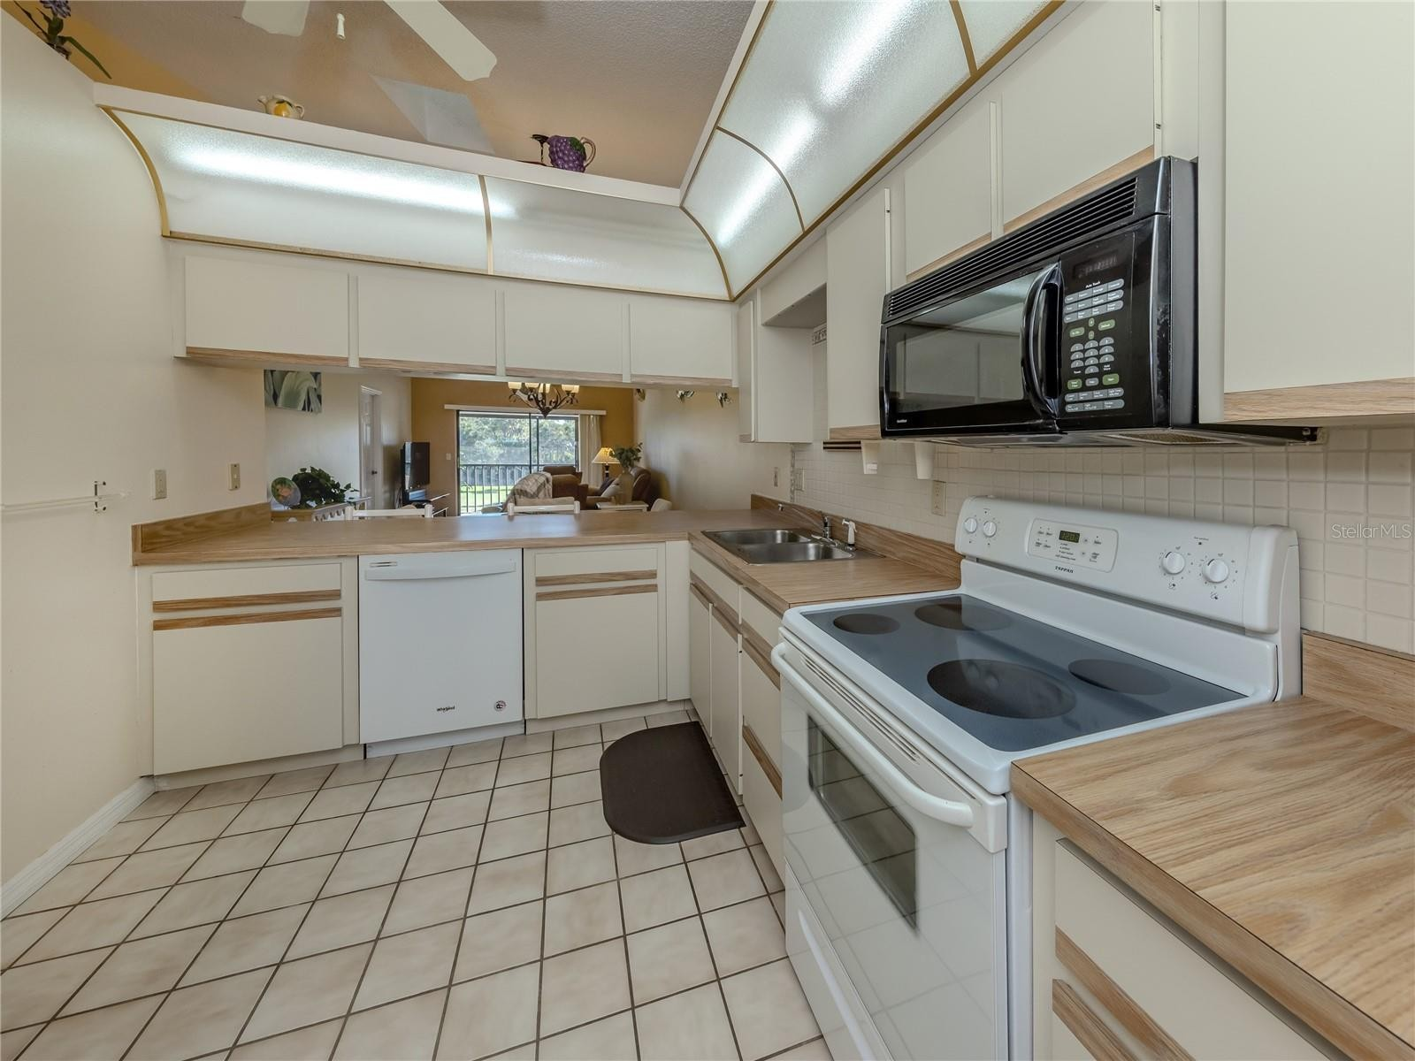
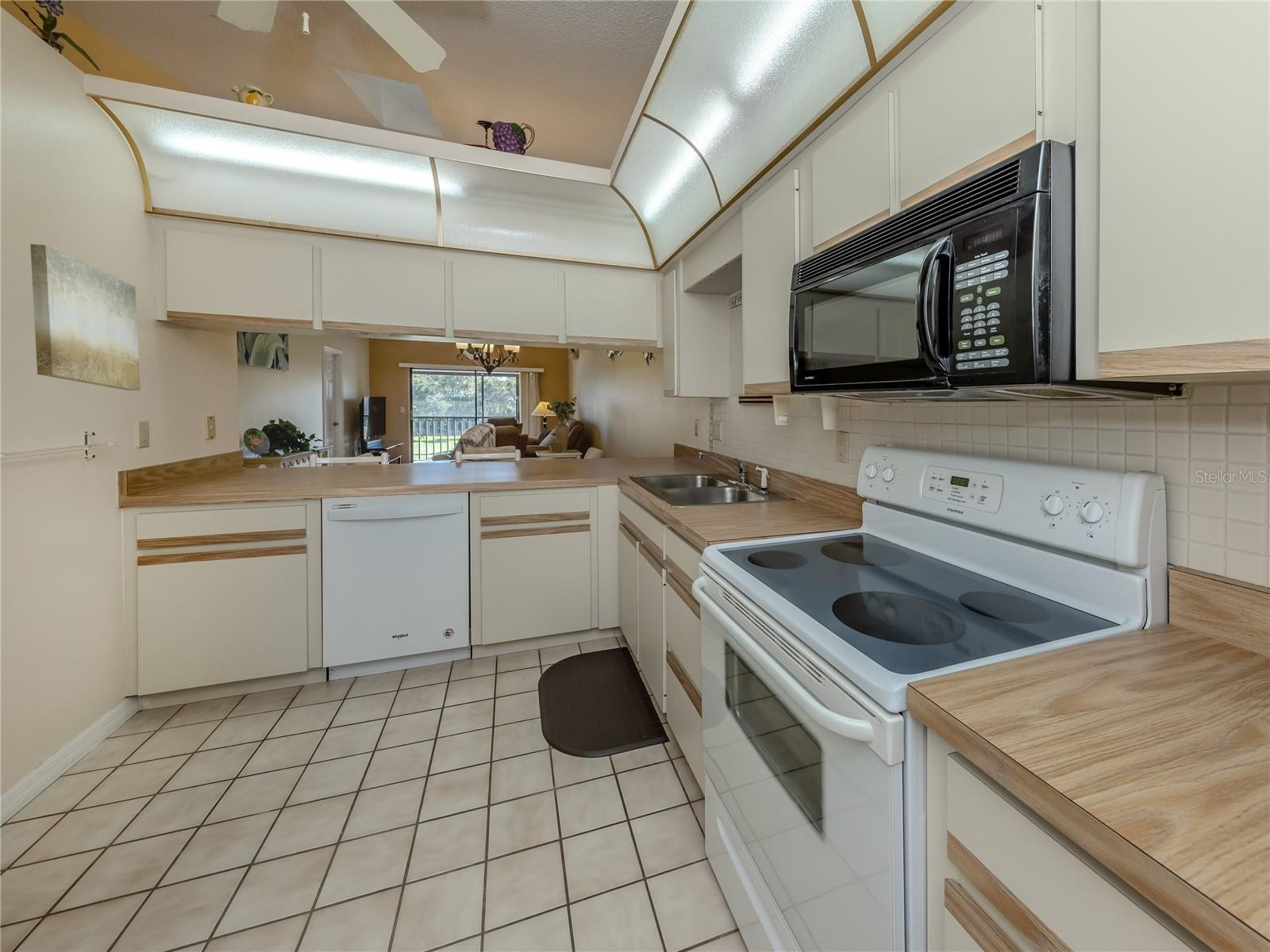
+ wall art [29,243,141,391]
